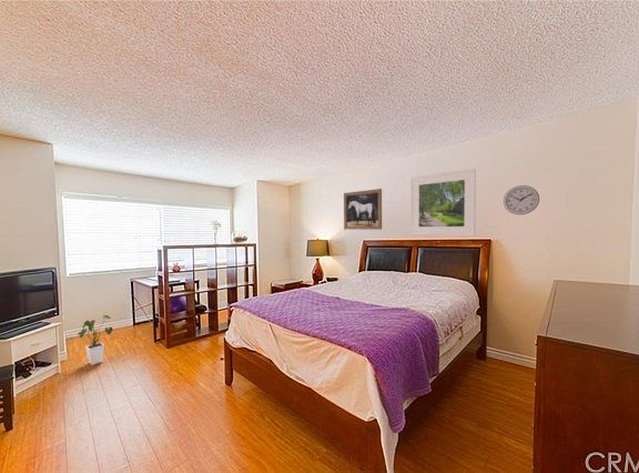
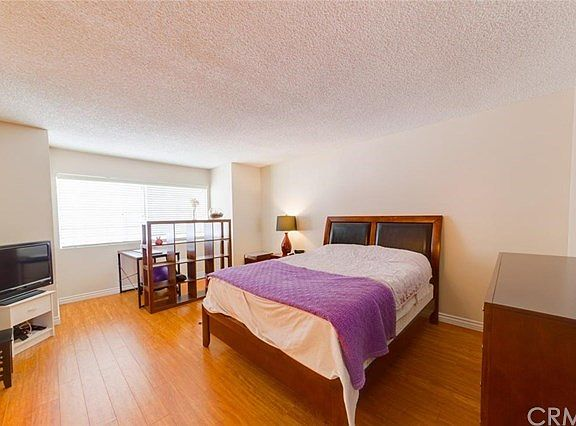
- wall clock [503,184,540,215]
- house plant [77,314,114,366]
- wall art [343,188,383,231]
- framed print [409,168,477,238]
